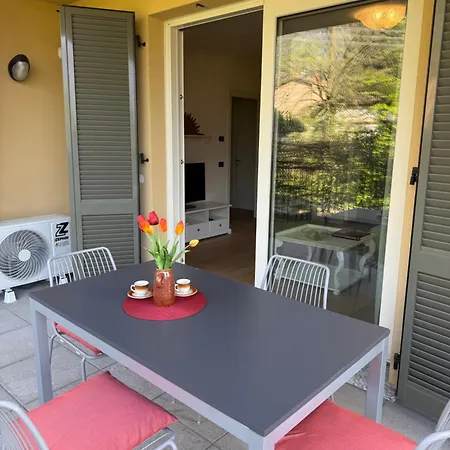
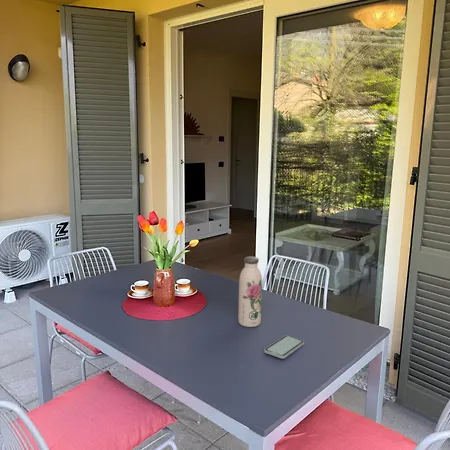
+ smartphone [263,335,305,359]
+ water bottle [237,255,263,328]
